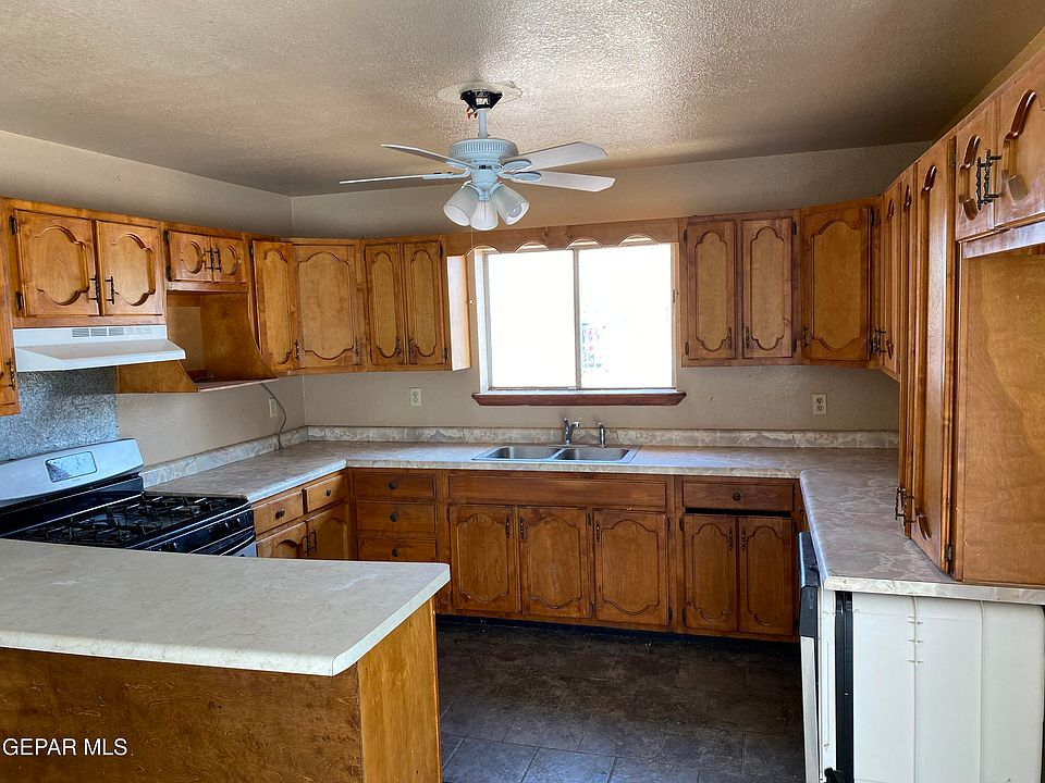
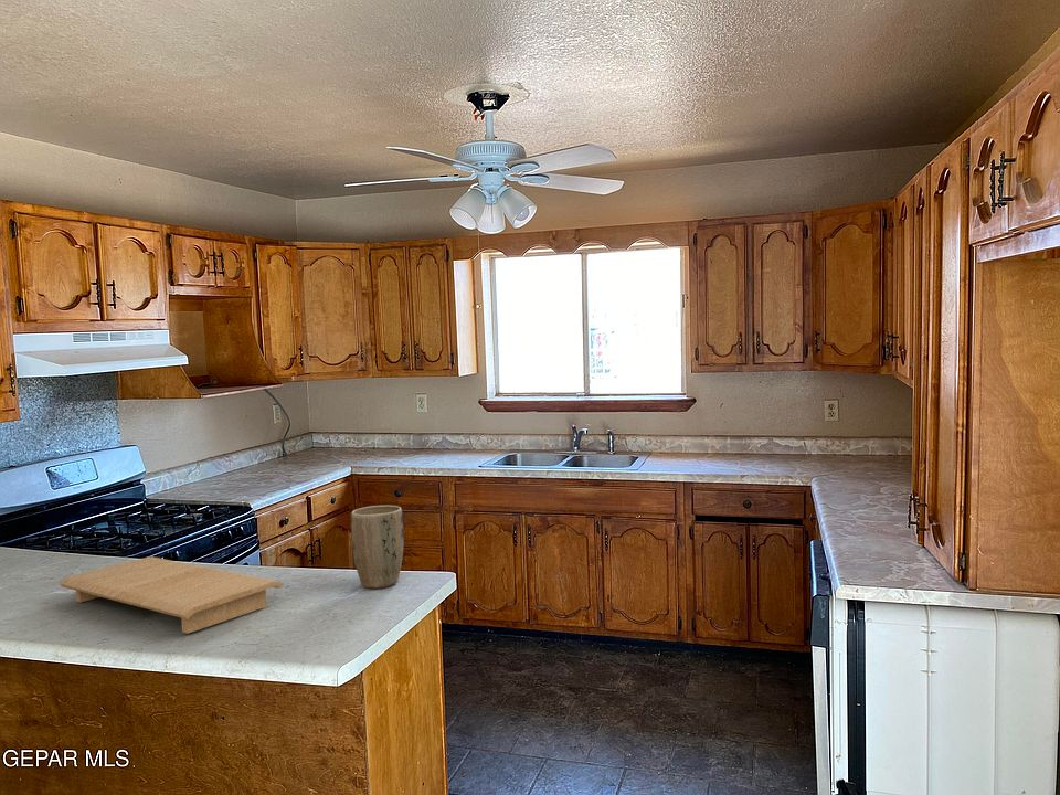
+ plant pot [350,505,405,590]
+ cutting board [59,556,284,635]
